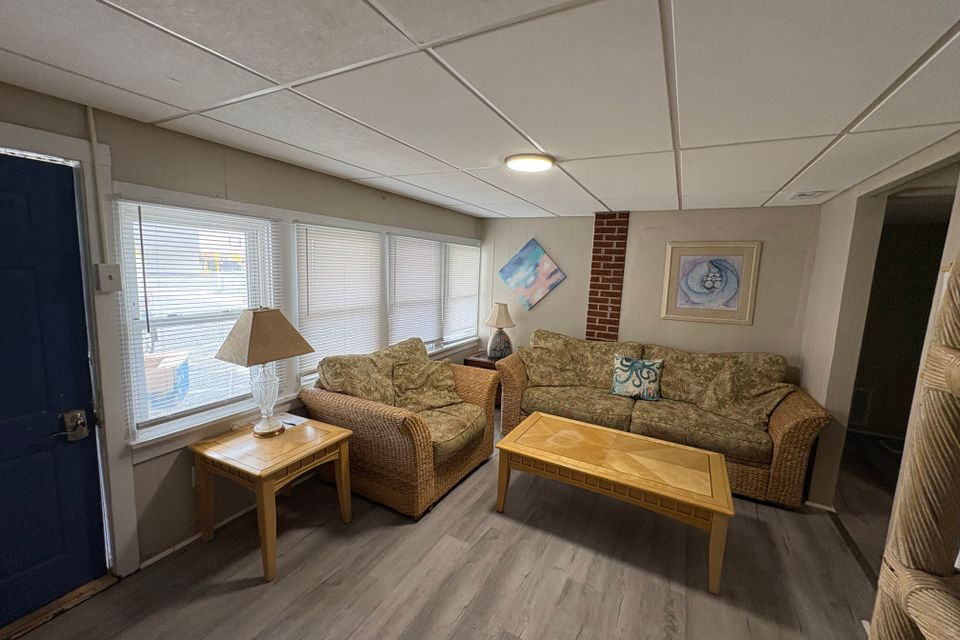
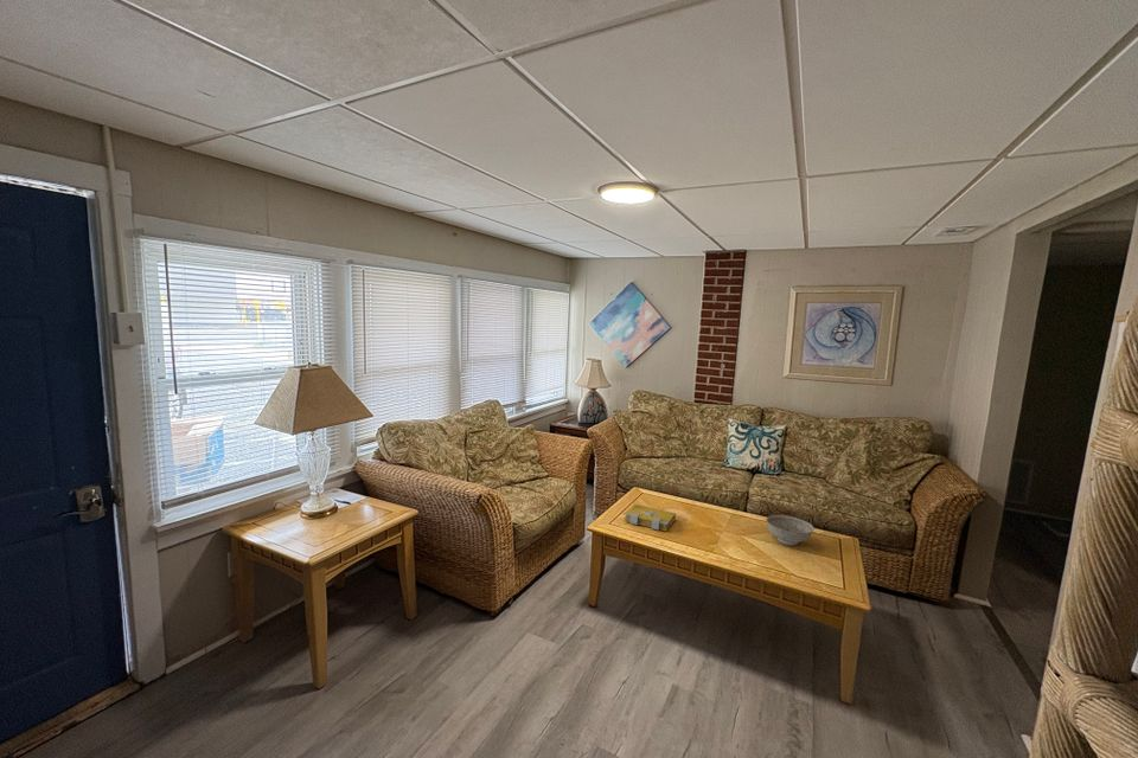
+ spell book [622,503,677,532]
+ decorative bowl [766,514,816,547]
